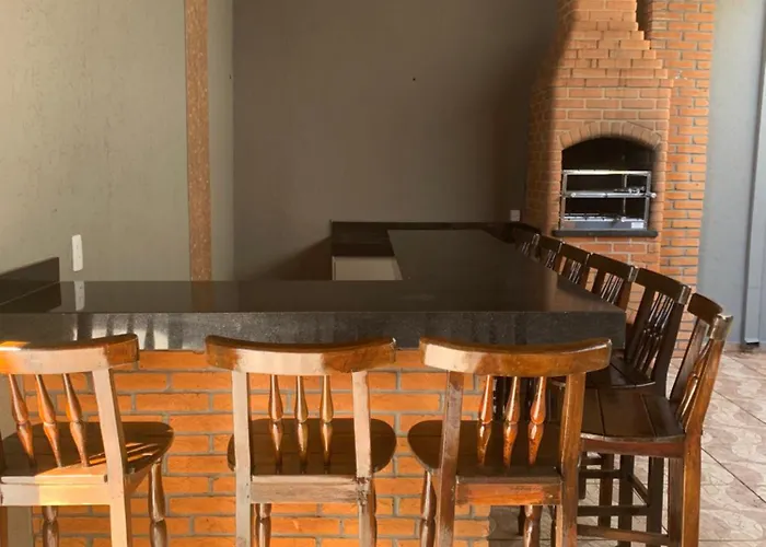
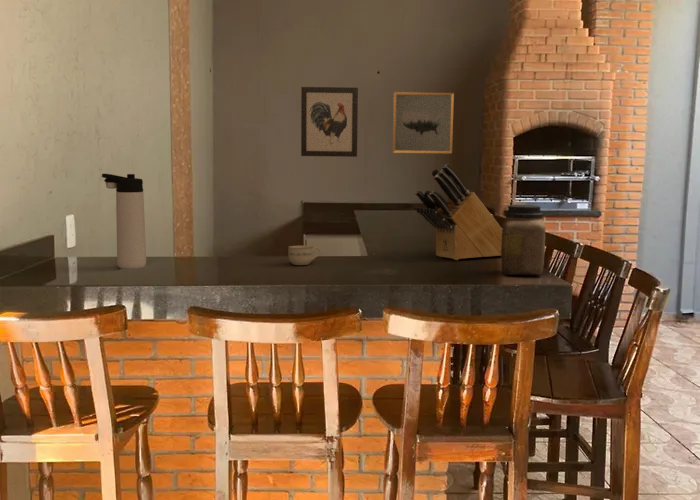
+ cup [287,245,322,266]
+ thermos bottle [101,173,147,270]
+ knife block [414,163,503,261]
+ jar [500,204,546,276]
+ wall art [300,86,359,158]
+ wall art [391,91,455,154]
